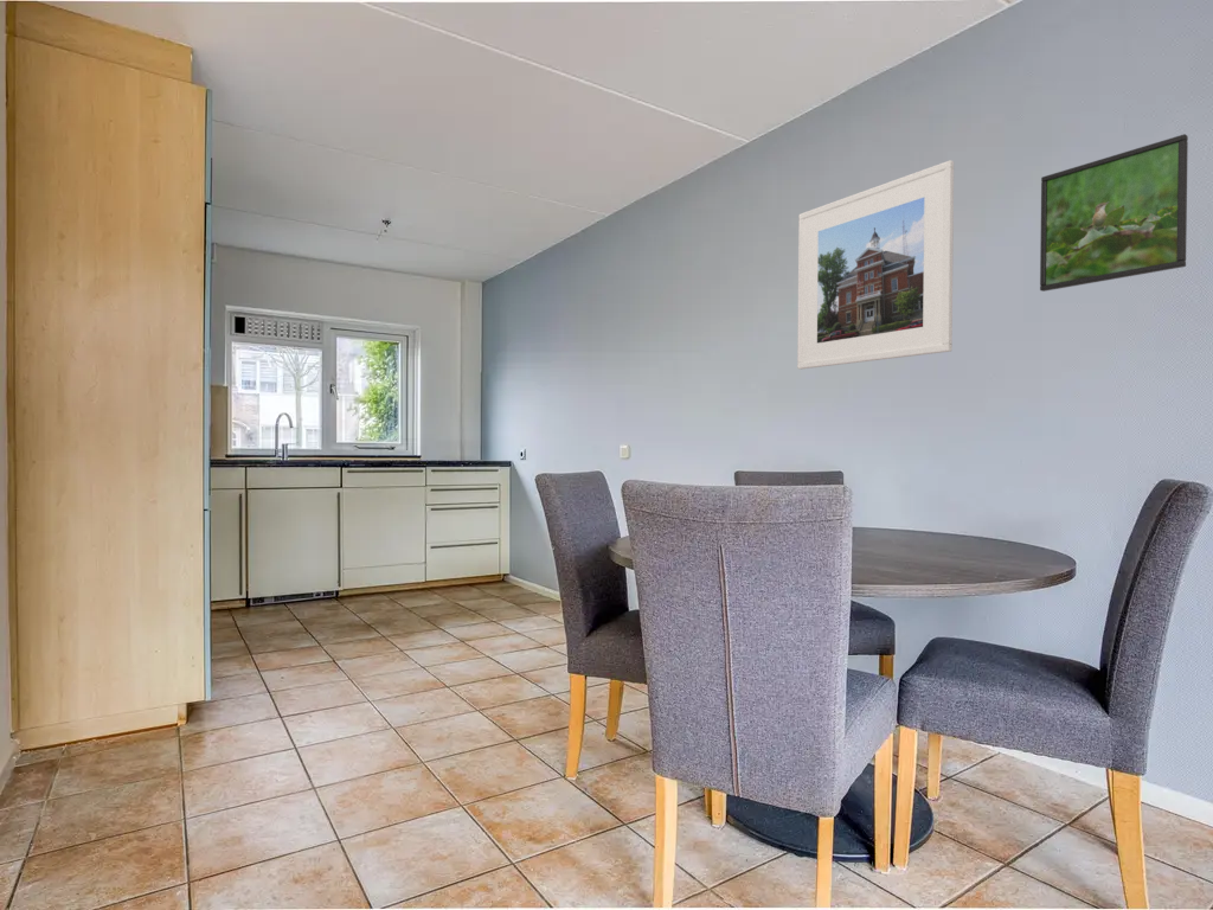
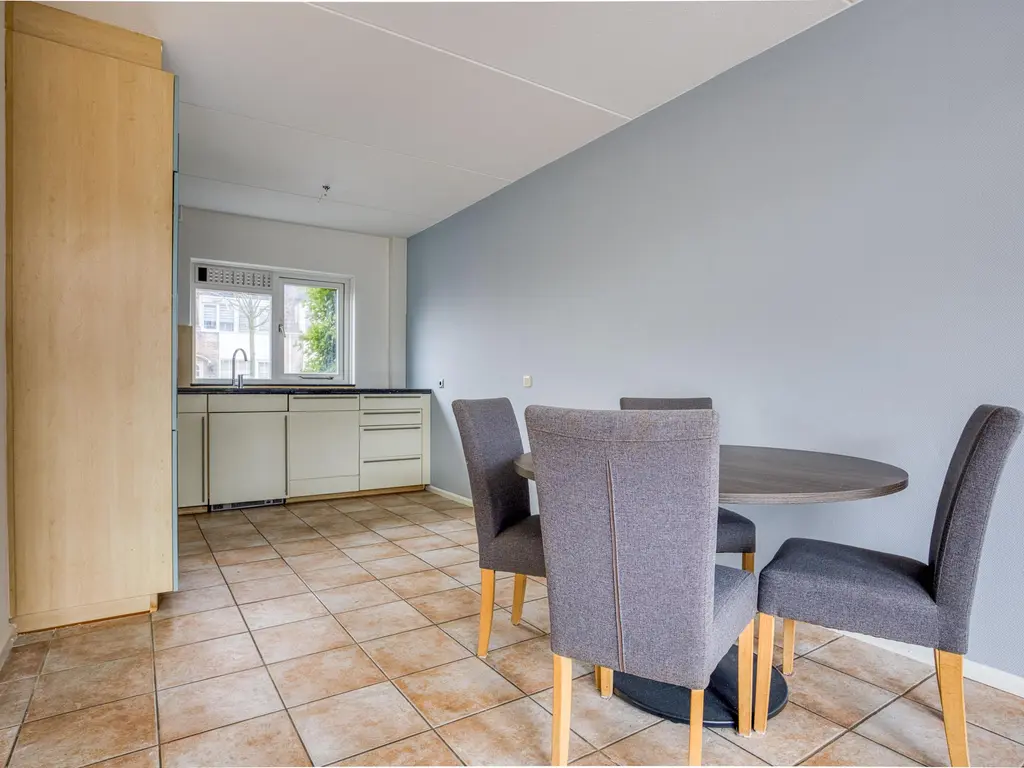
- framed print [1039,133,1189,293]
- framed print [796,159,955,371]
